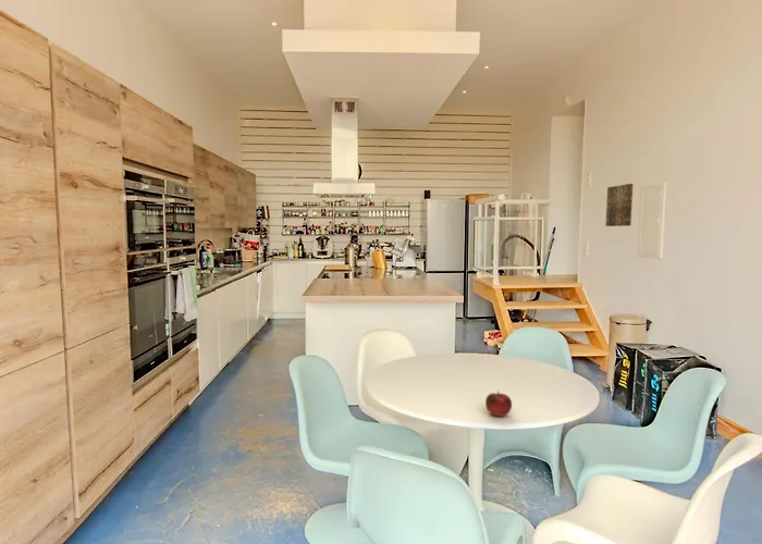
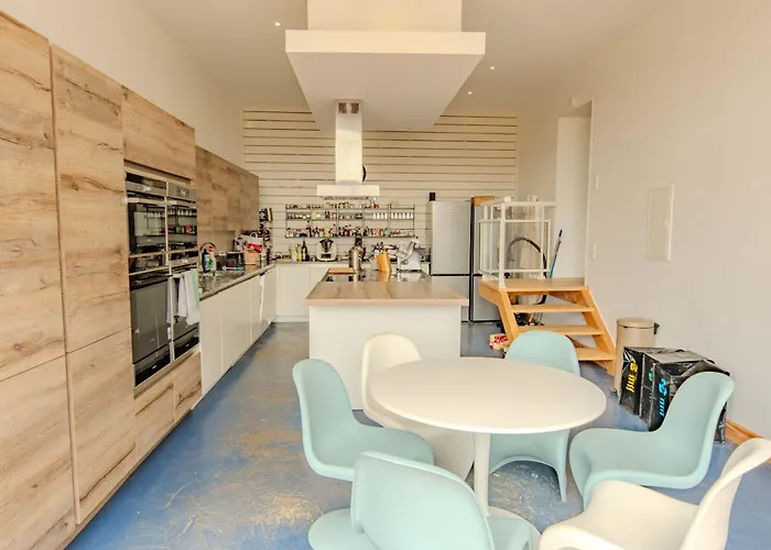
- fruit [484,390,513,418]
- wall art [604,183,635,227]
